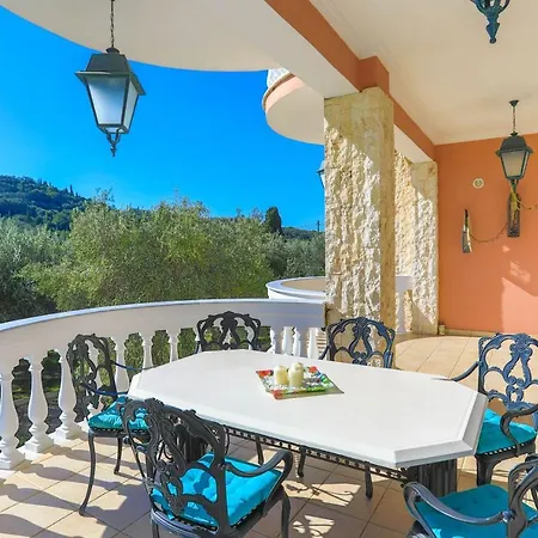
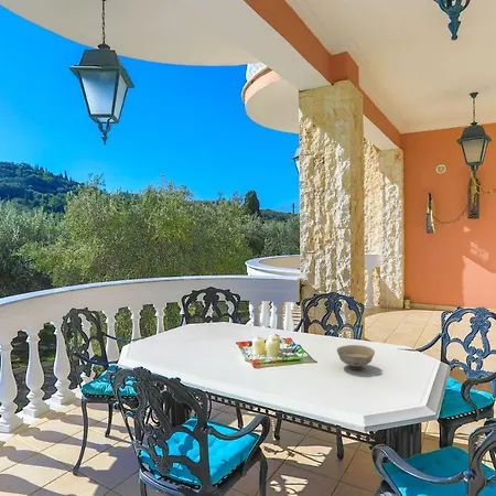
+ bowl [336,344,376,370]
